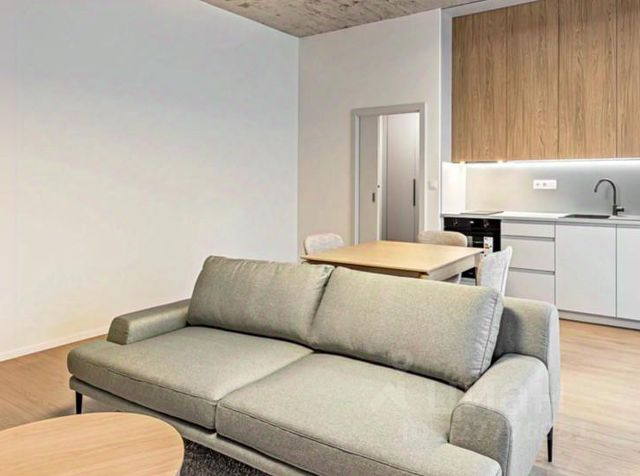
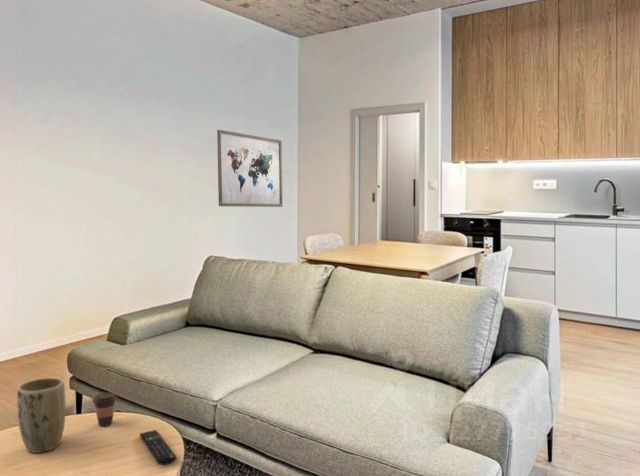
+ wall art [216,129,284,208]
+ plant pot [16,377,67,454]
+ remote control [139,429,177,466]
+ coffee cup [92,392,118,427]
